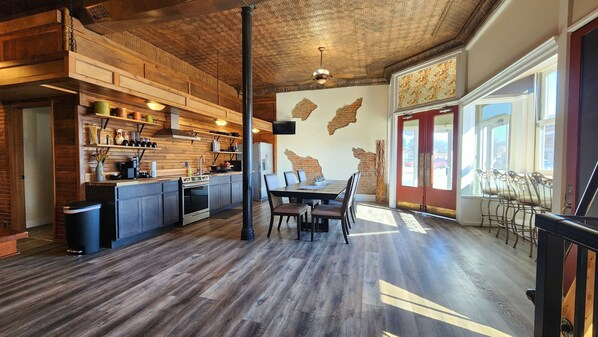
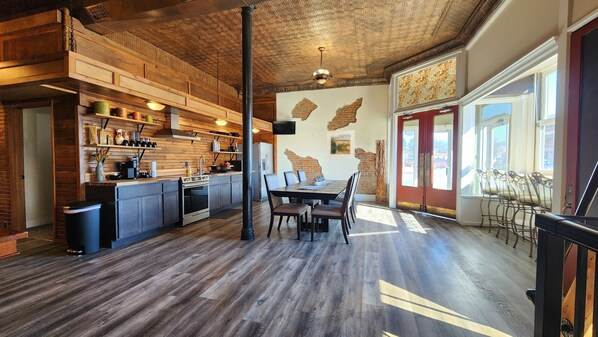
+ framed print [326,129,356,159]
